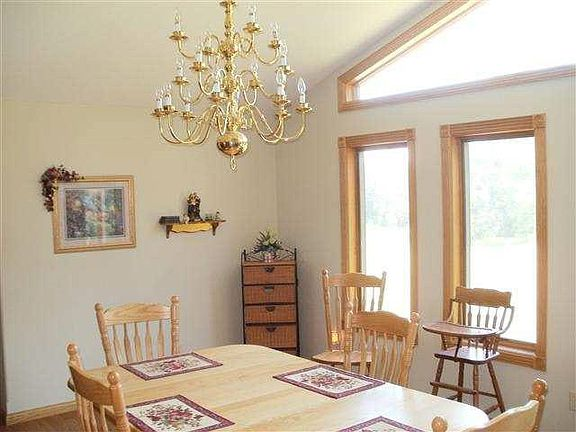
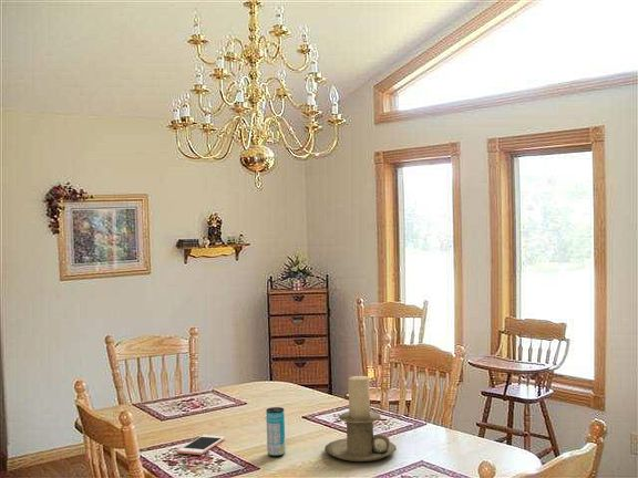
+ cell phone [177,434,226,456]
+ beverage can [265,406,286,458]
+ candle holder [323,375,398,463]
